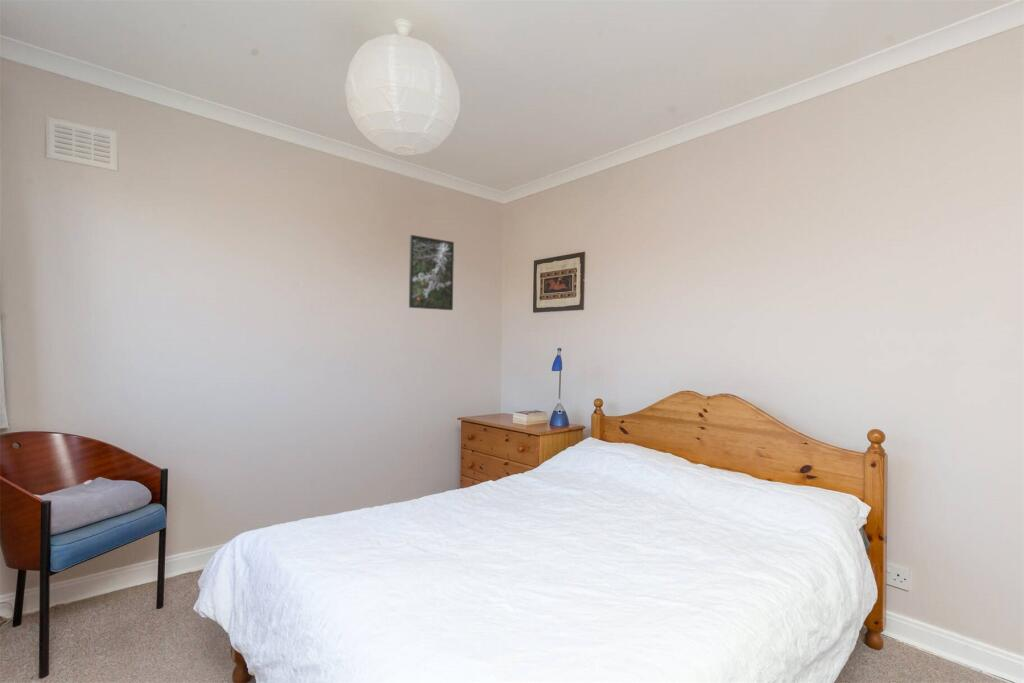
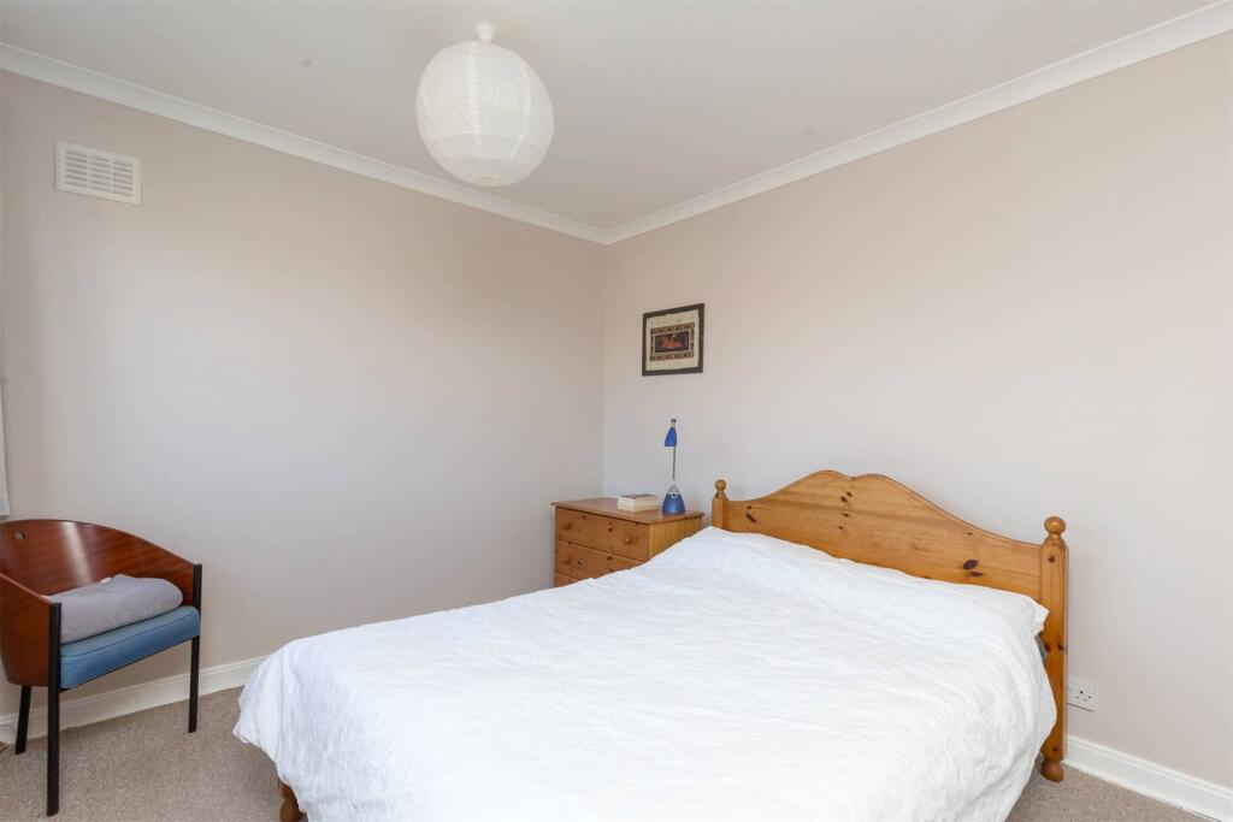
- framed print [408,234,455,311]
